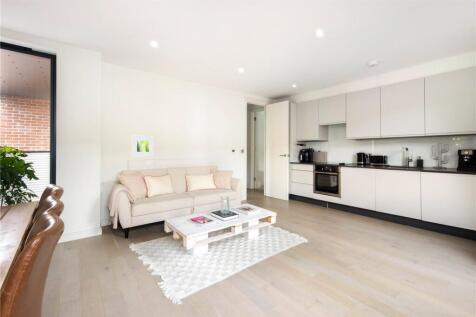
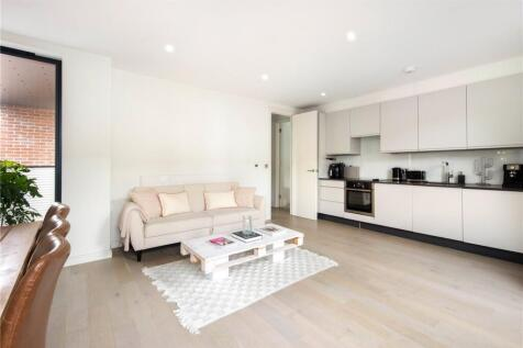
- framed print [131,134,155,158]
